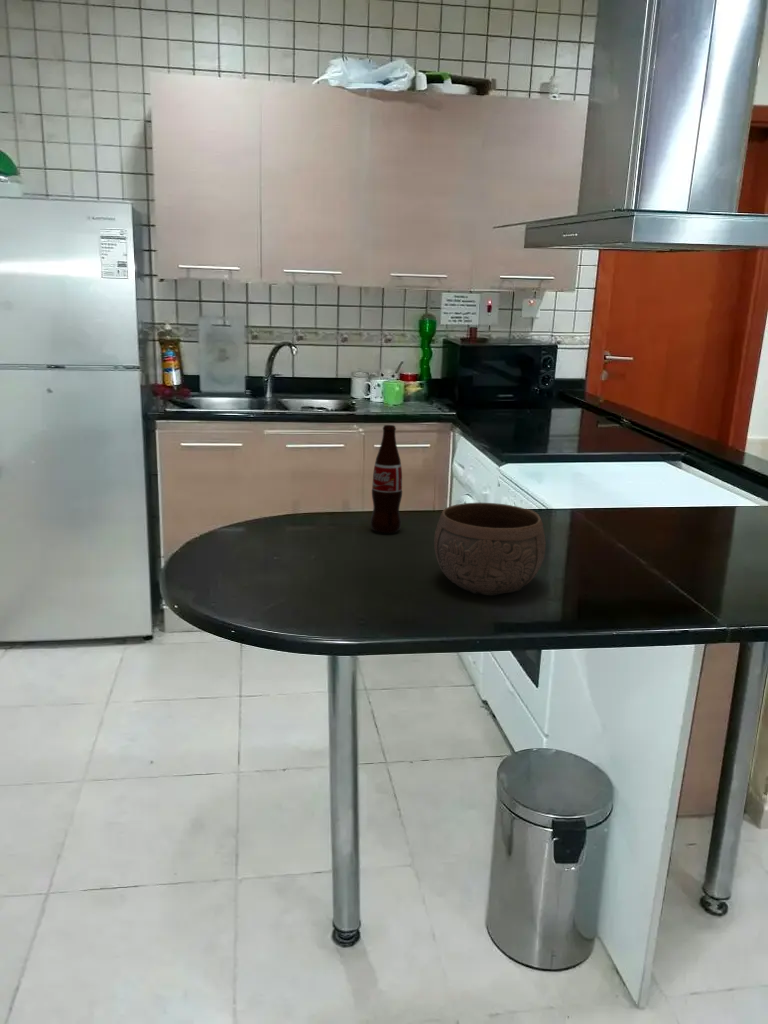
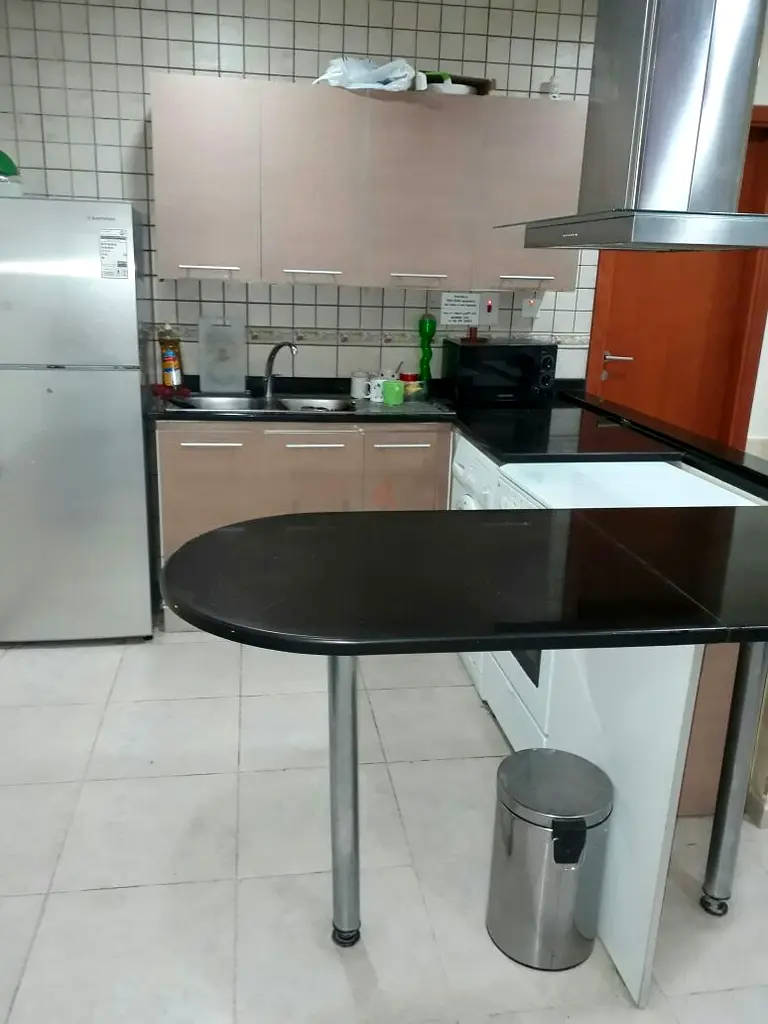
- bowl [433,502,547,597]
- bottle [370,424,403,534]
